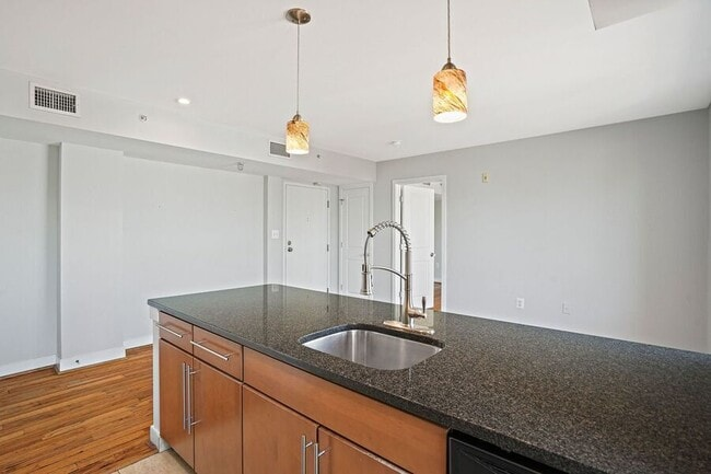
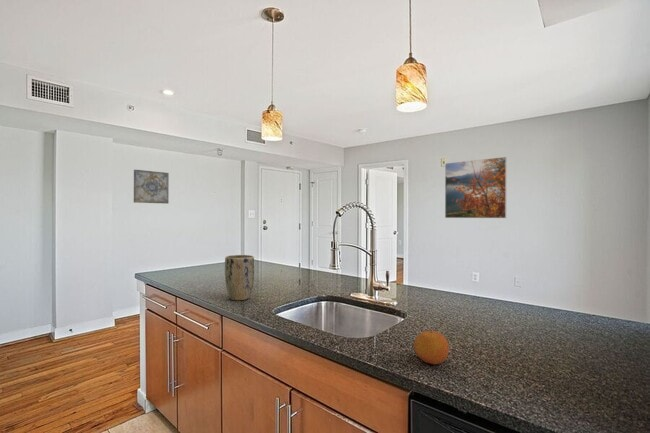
+ fruit [413,330,450,365]
+ plant pot [224,254,255,301]
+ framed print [444,156,508,219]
+ wall art [133,169,170,205]
